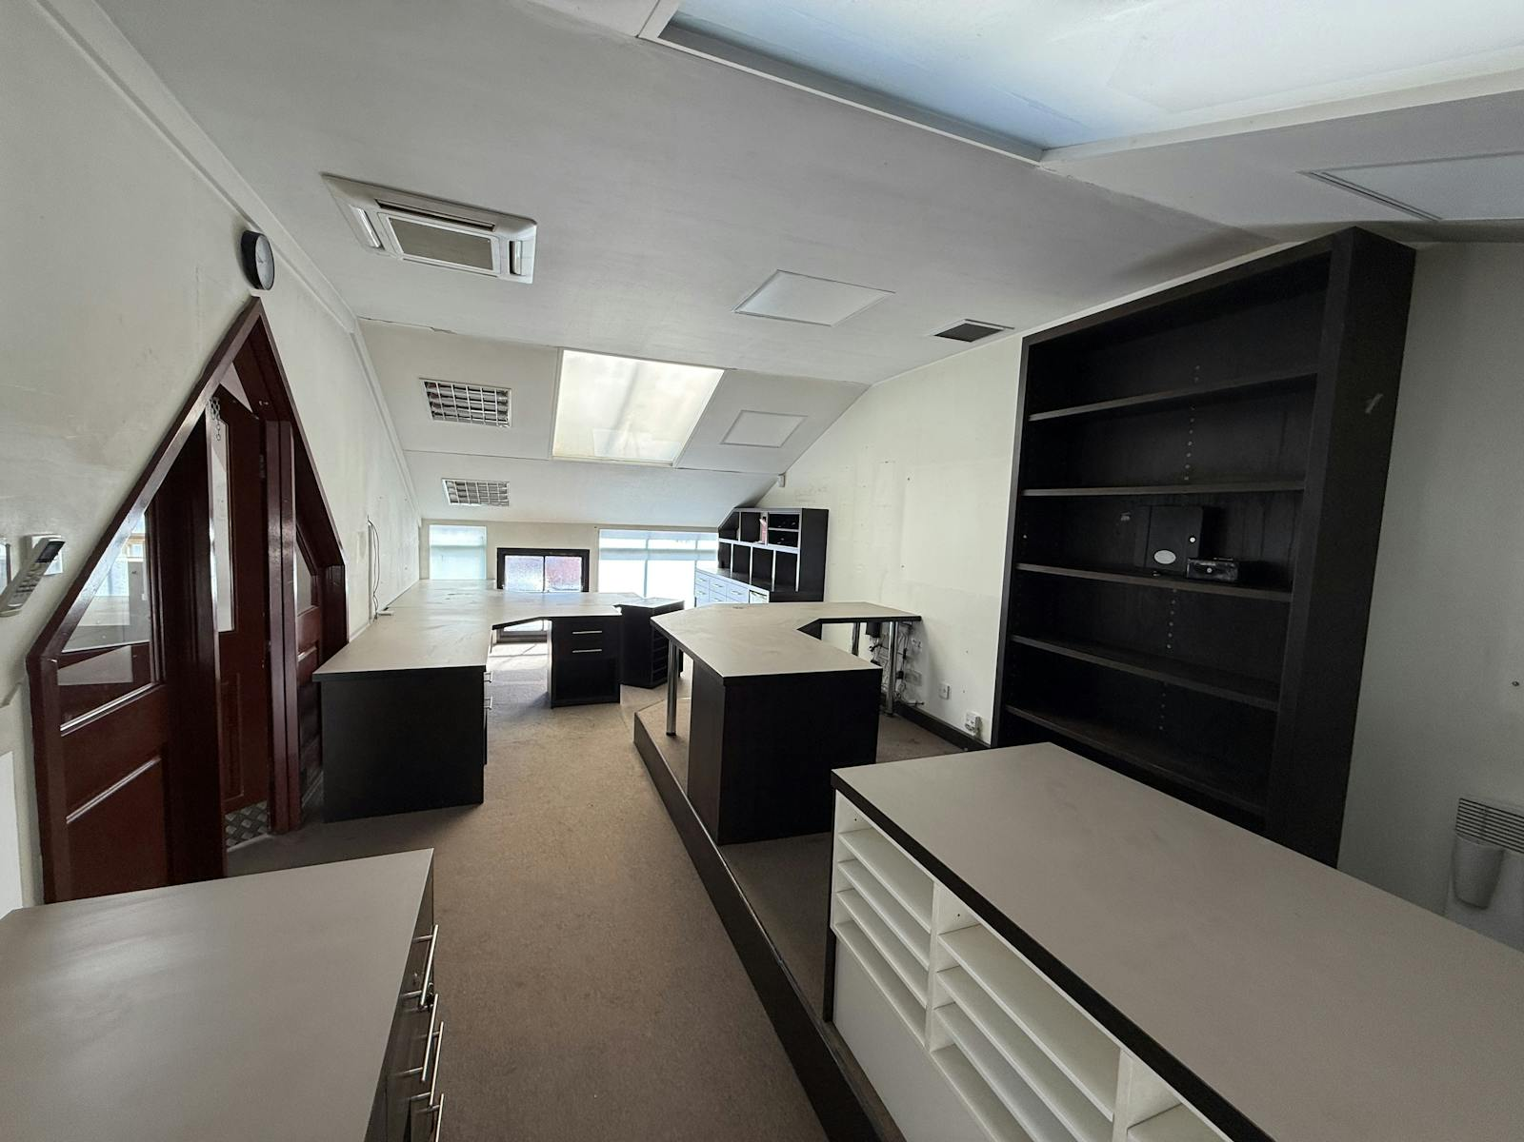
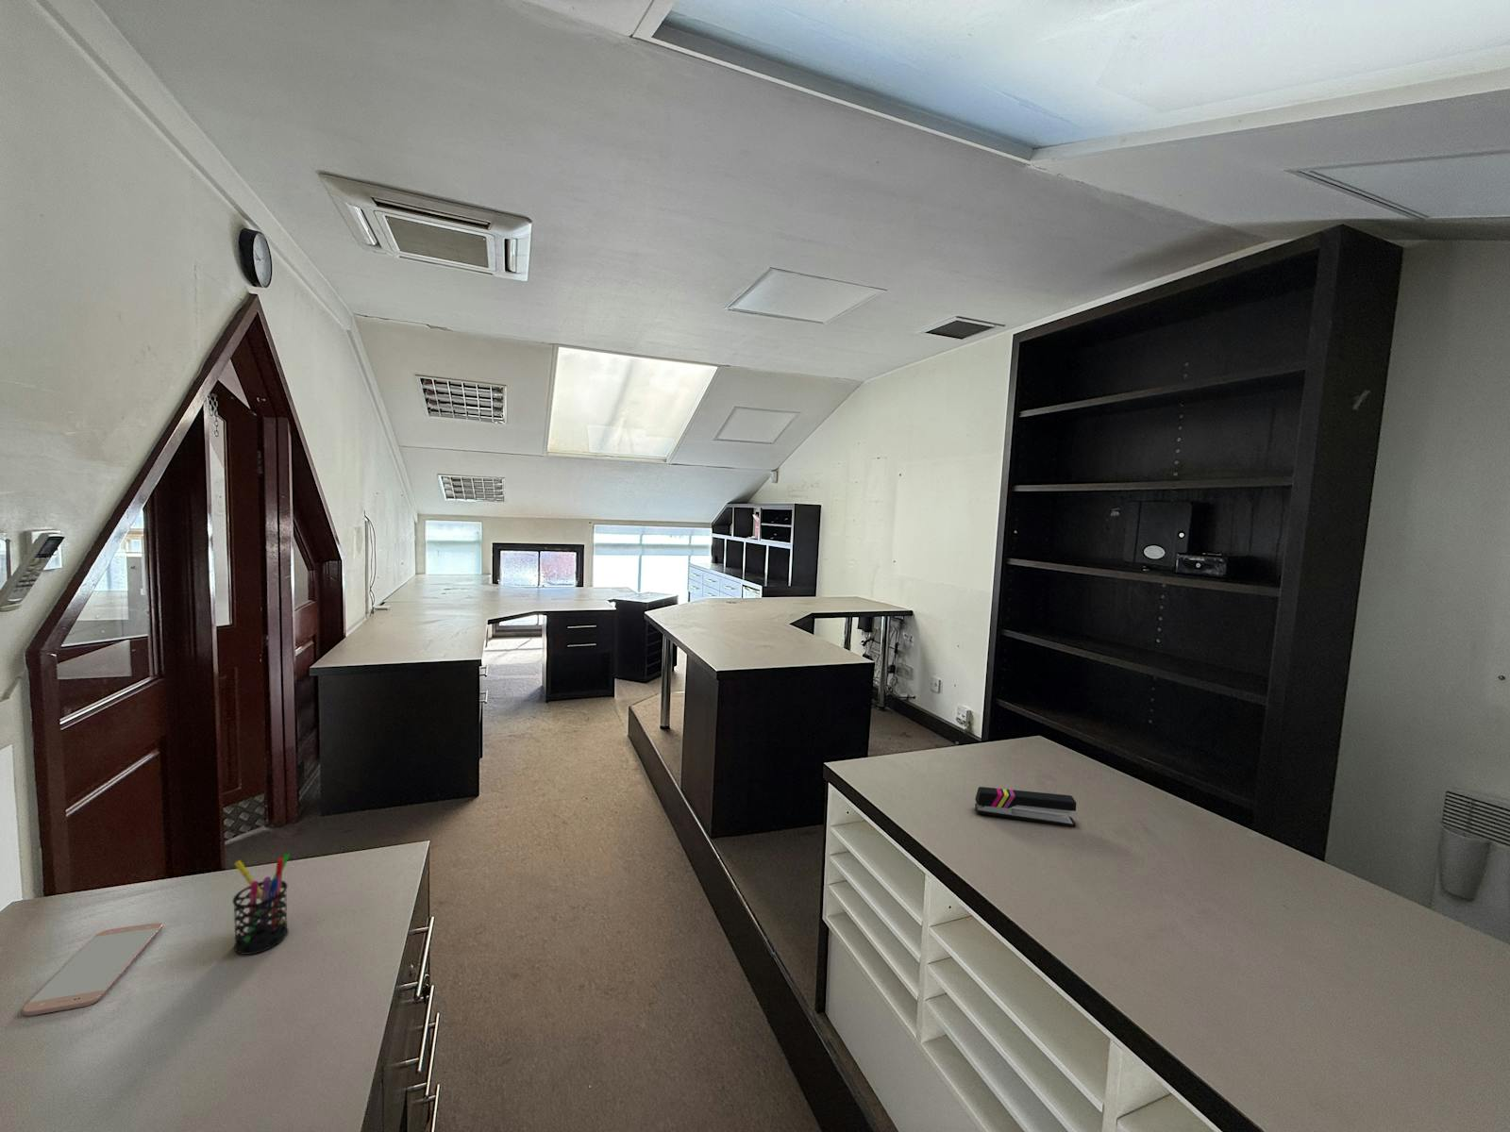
+ stapler [974,786,1077,829]
+ pen holder [231,853,290,956]
+ smartphone [21,923,163,1017]
